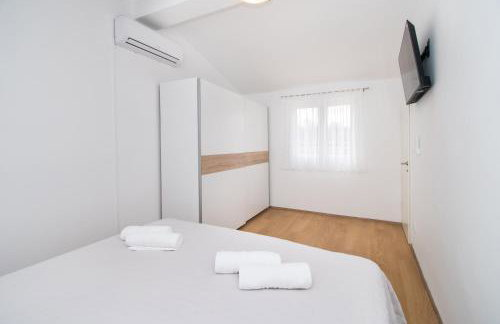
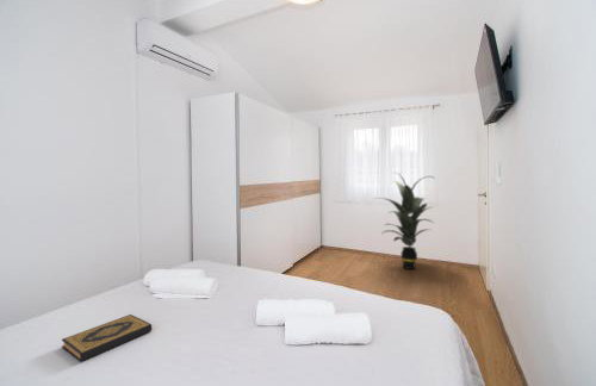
+ hardback book [61,313,153,363]
+ indoor plant [374,172,434,270]
